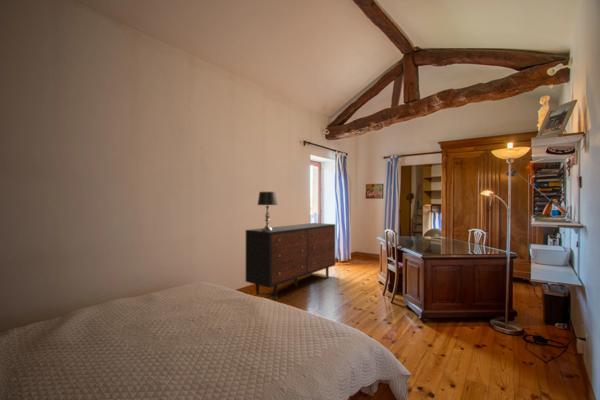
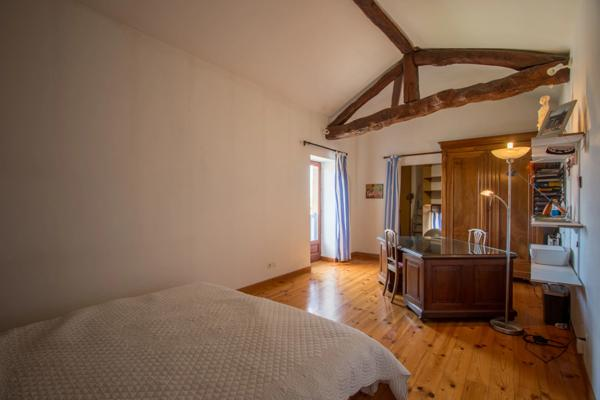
- dresser [245,222,336,301]
- table lamp [257,191,278,231]
